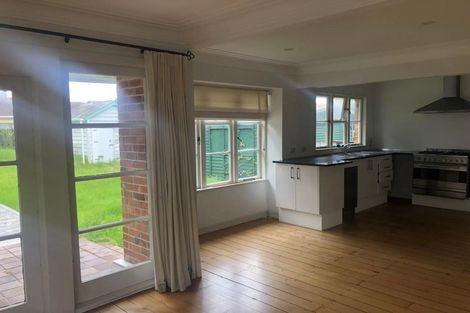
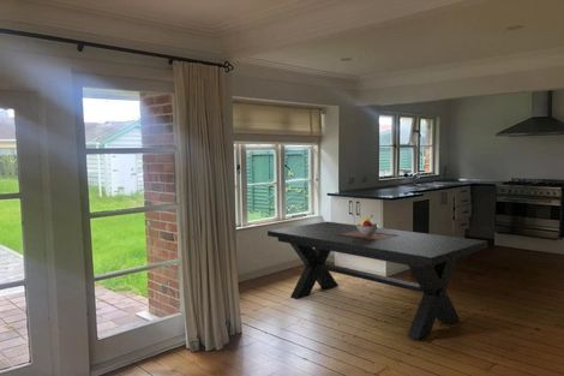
+ dining table [266,214,488,340]
